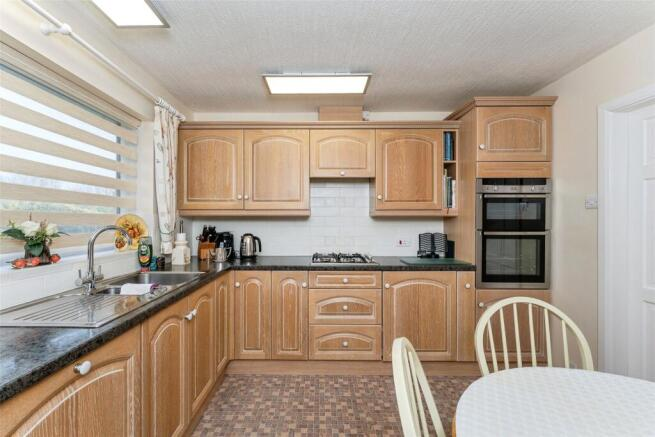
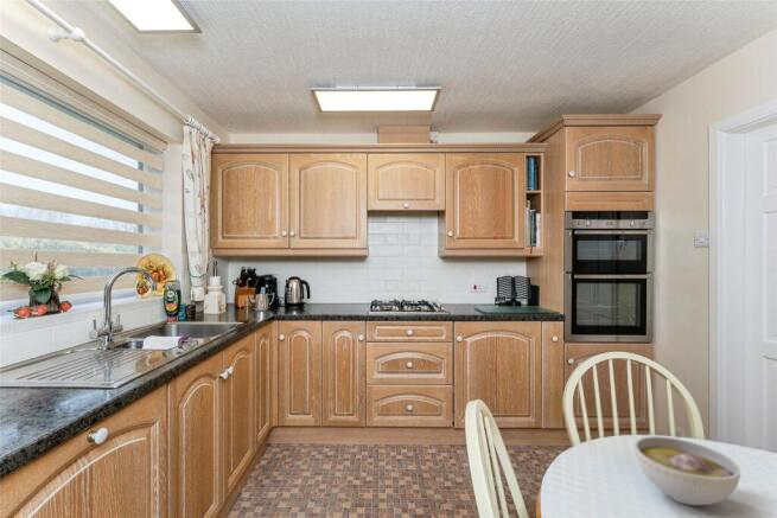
+ bowl [633,435,741,506]
